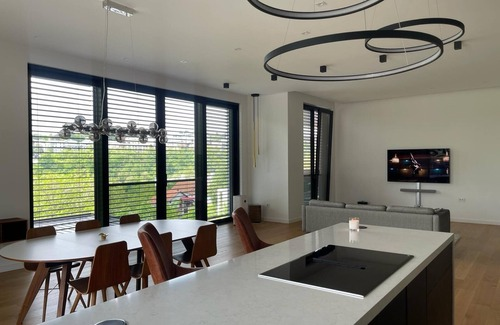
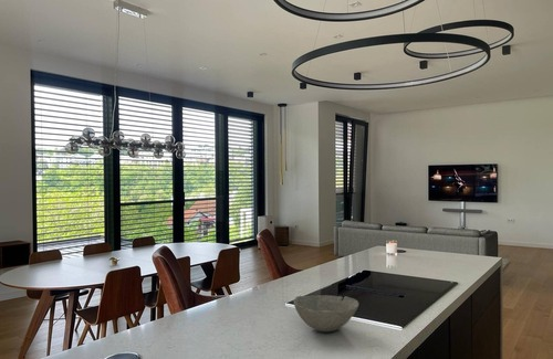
+ bowl [293,294,359,332]
